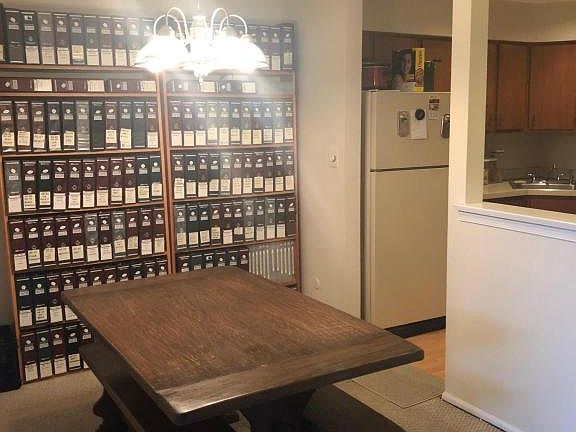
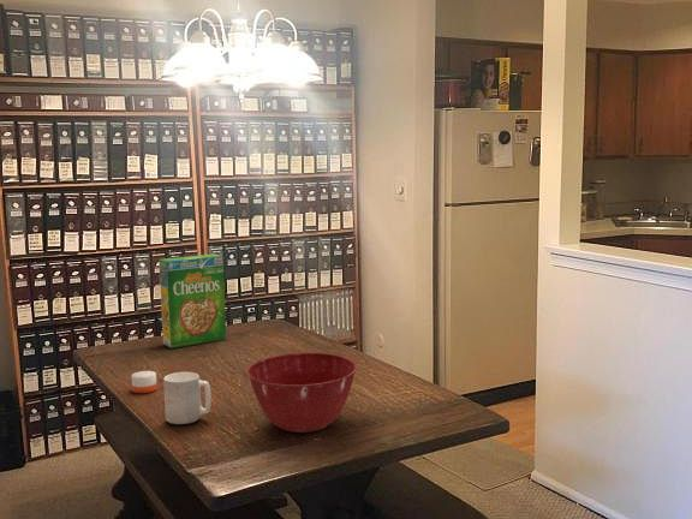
+ candle [131,370,159,394]
+ cereal box [157,252,227,350]
+ mixing bowl [246,352,358,434]
+ mug [162,371,213,425]
